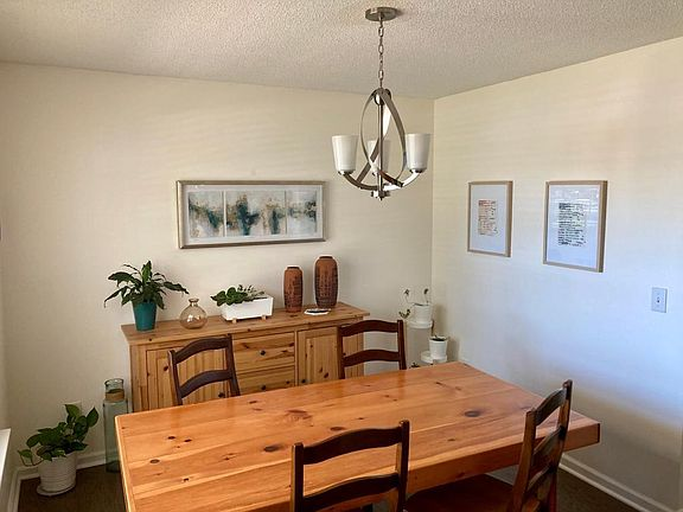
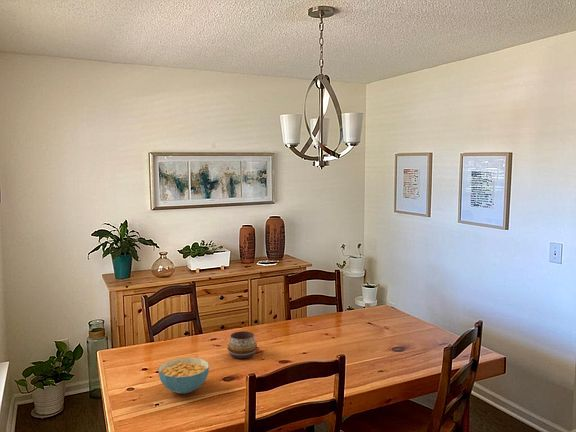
+ cereal bowl [158,356,210,395]
+ decorative bowl [227,330,258,359]
